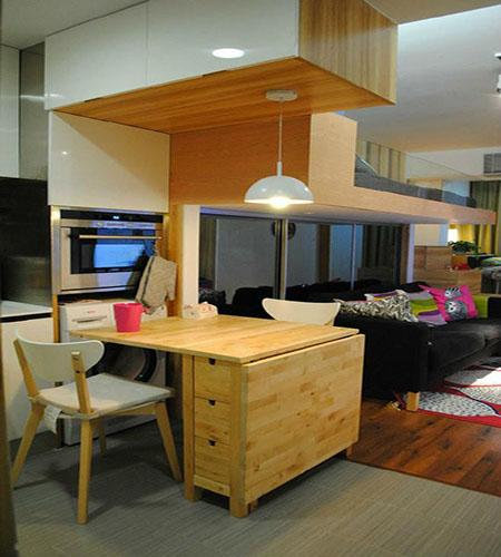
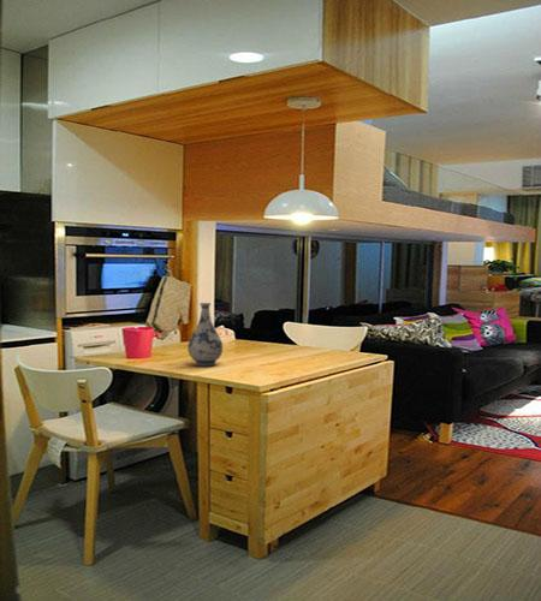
+ vase [186,302,224,368]
